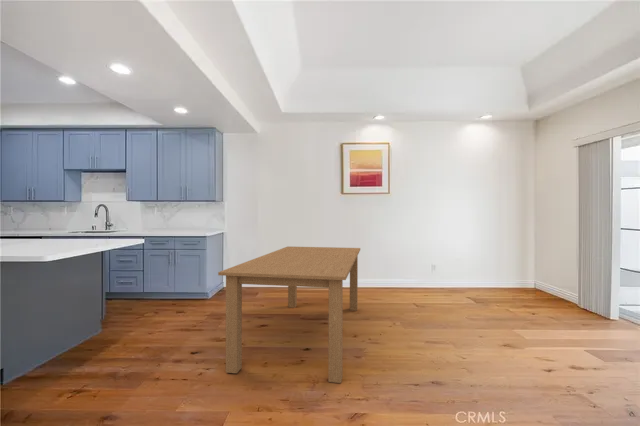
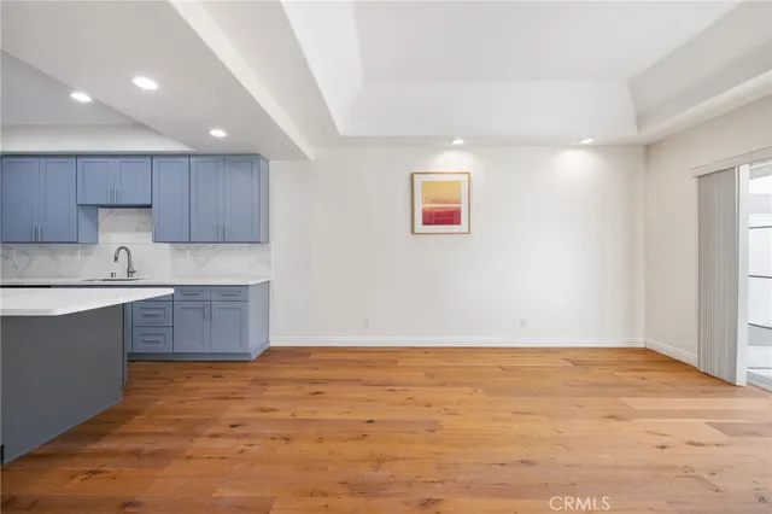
- dining table [217,246,361,384]
